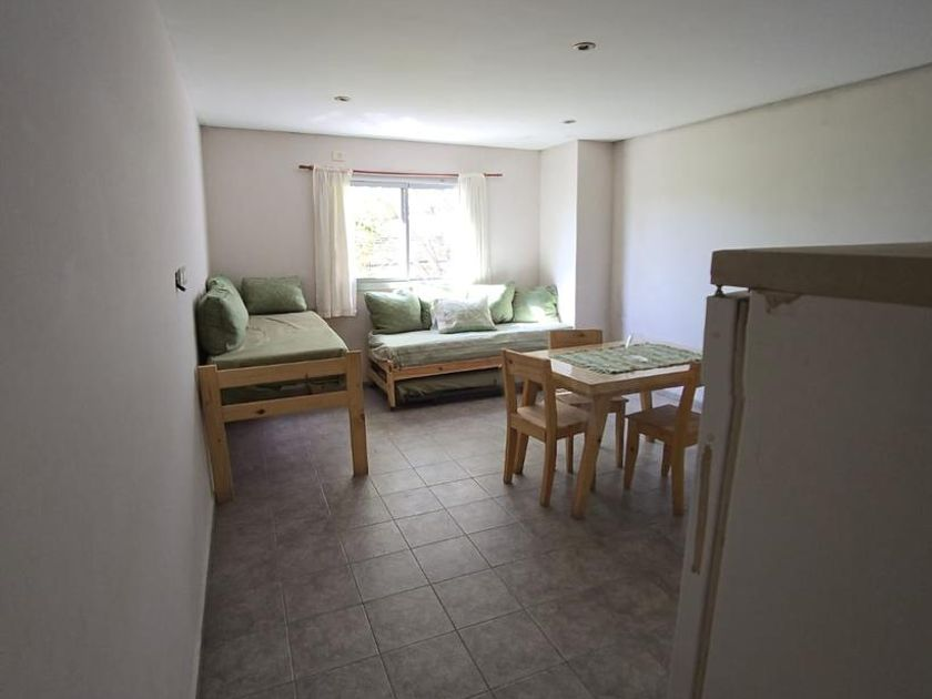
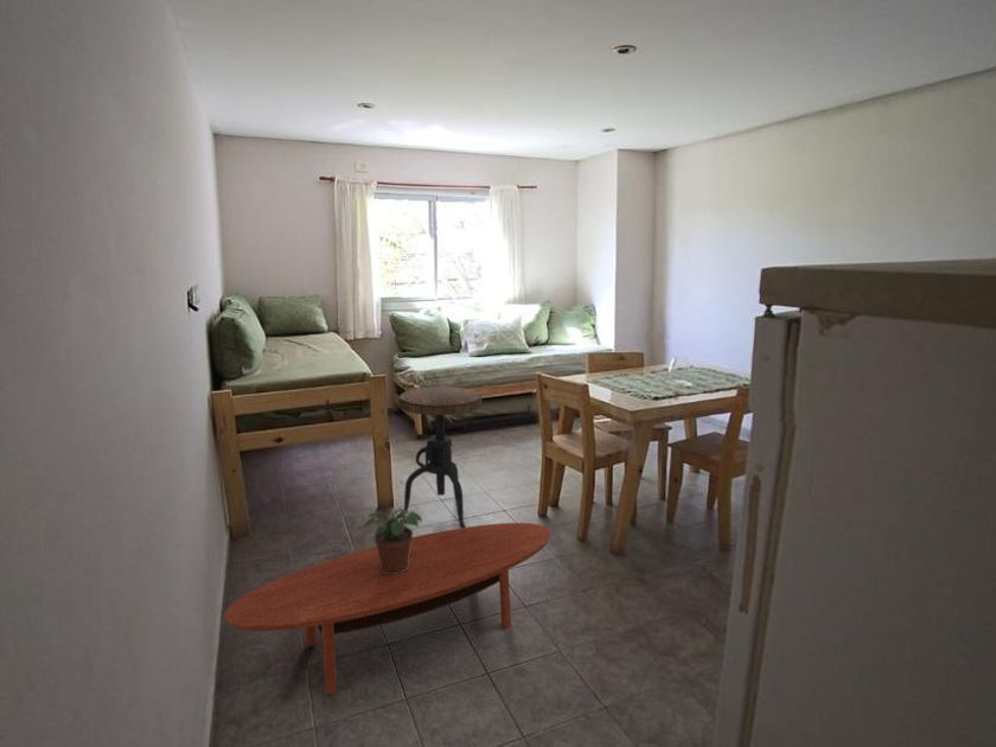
+ coffee table [223,522,551,696]
+ potted plant [360,507,423,574]
+ side table [397,385,483,528]
